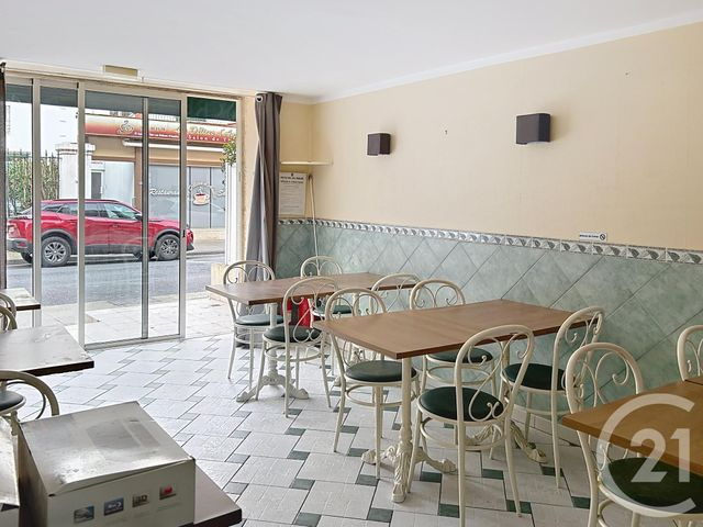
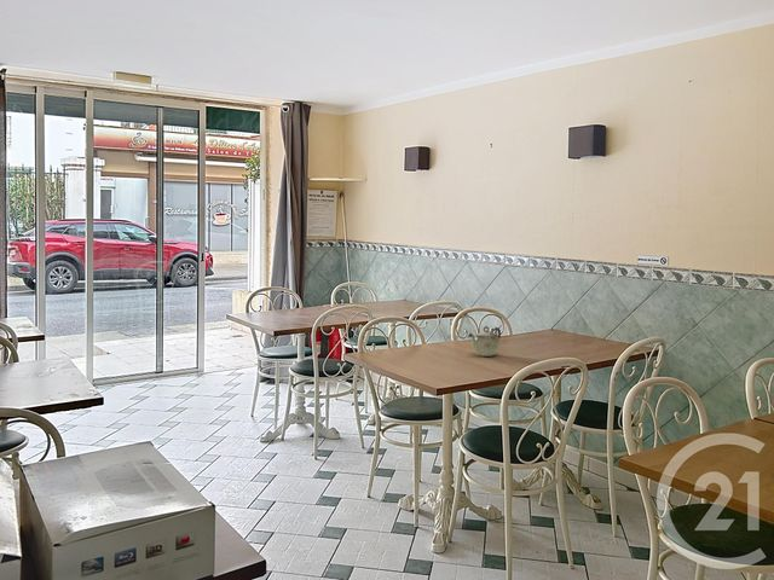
+ teapot [467,325,502,358]
